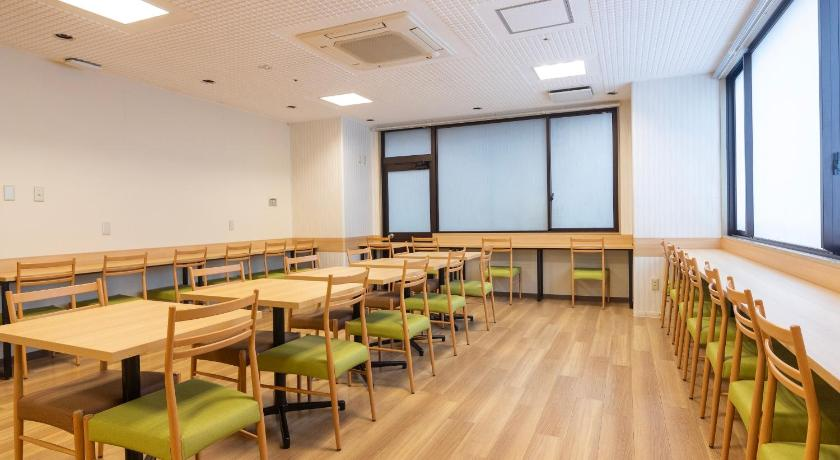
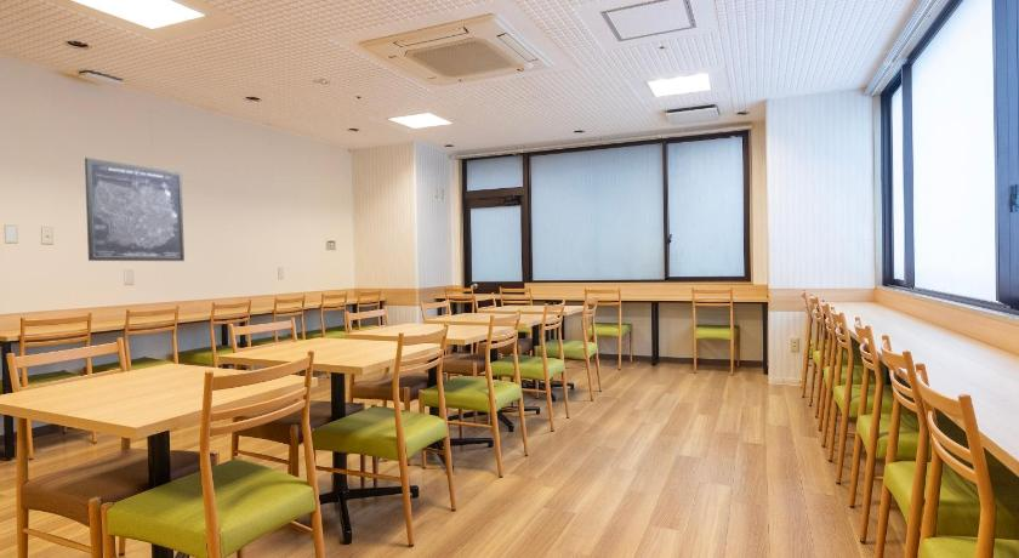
+ wall art [84,156,186,262]
